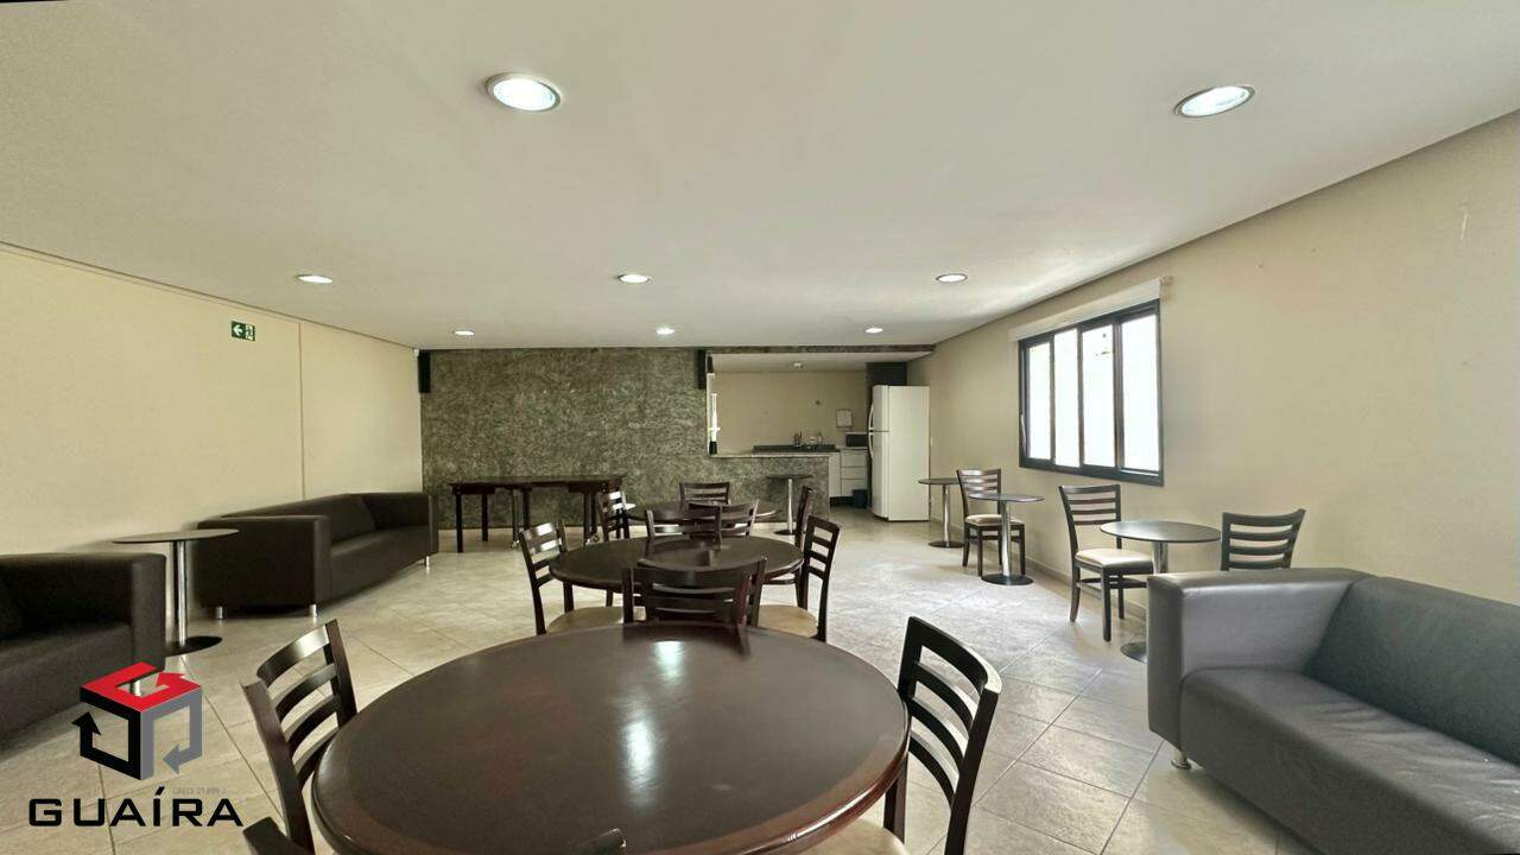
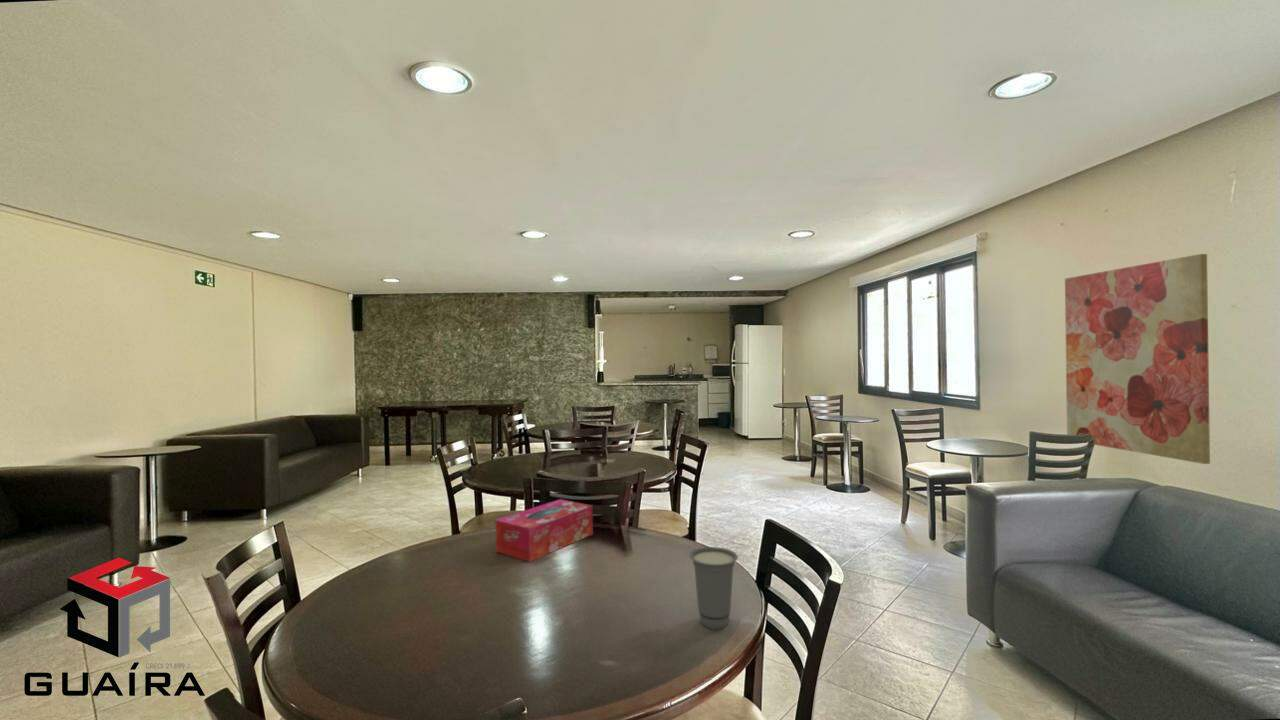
+ cup [689,546,739,630]
+ wall art [1064,253,1211,465]
+ tissue box [495,498,594,563]
